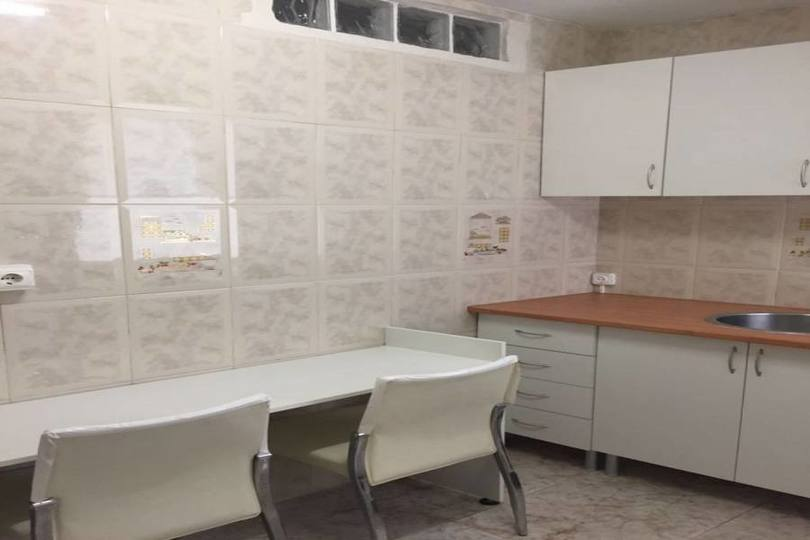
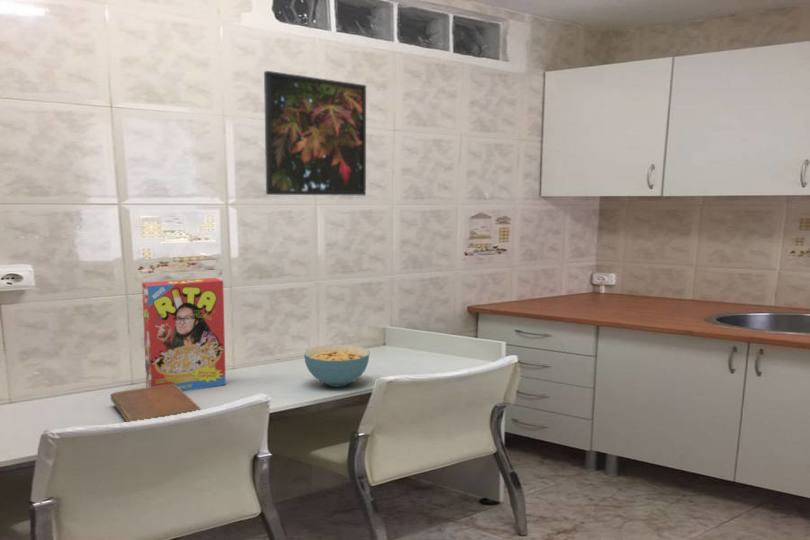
+ notebook [110,384,201,423]
+ cereal bowl [303,344,371,388]
+ cereal box [141,277,227,392]
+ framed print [263,70,367,196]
